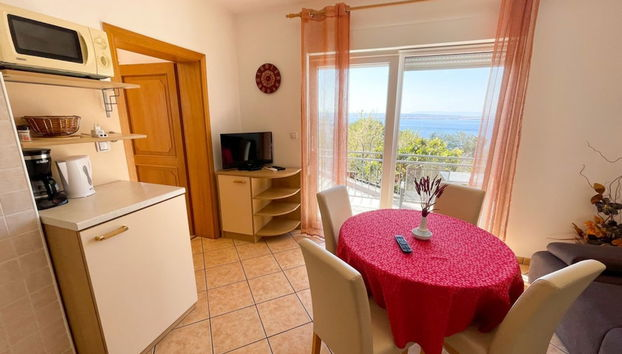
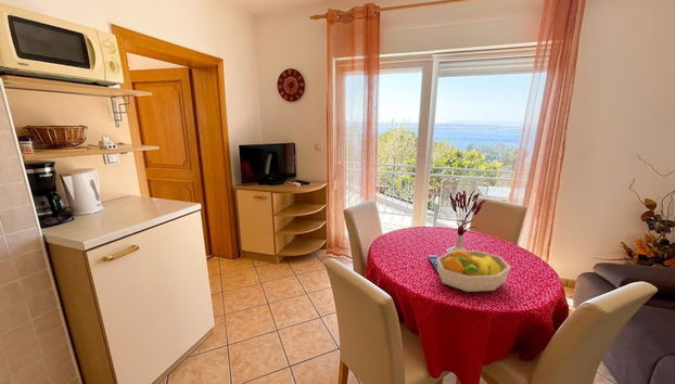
+ fruit bowl [436,248,511,293]
